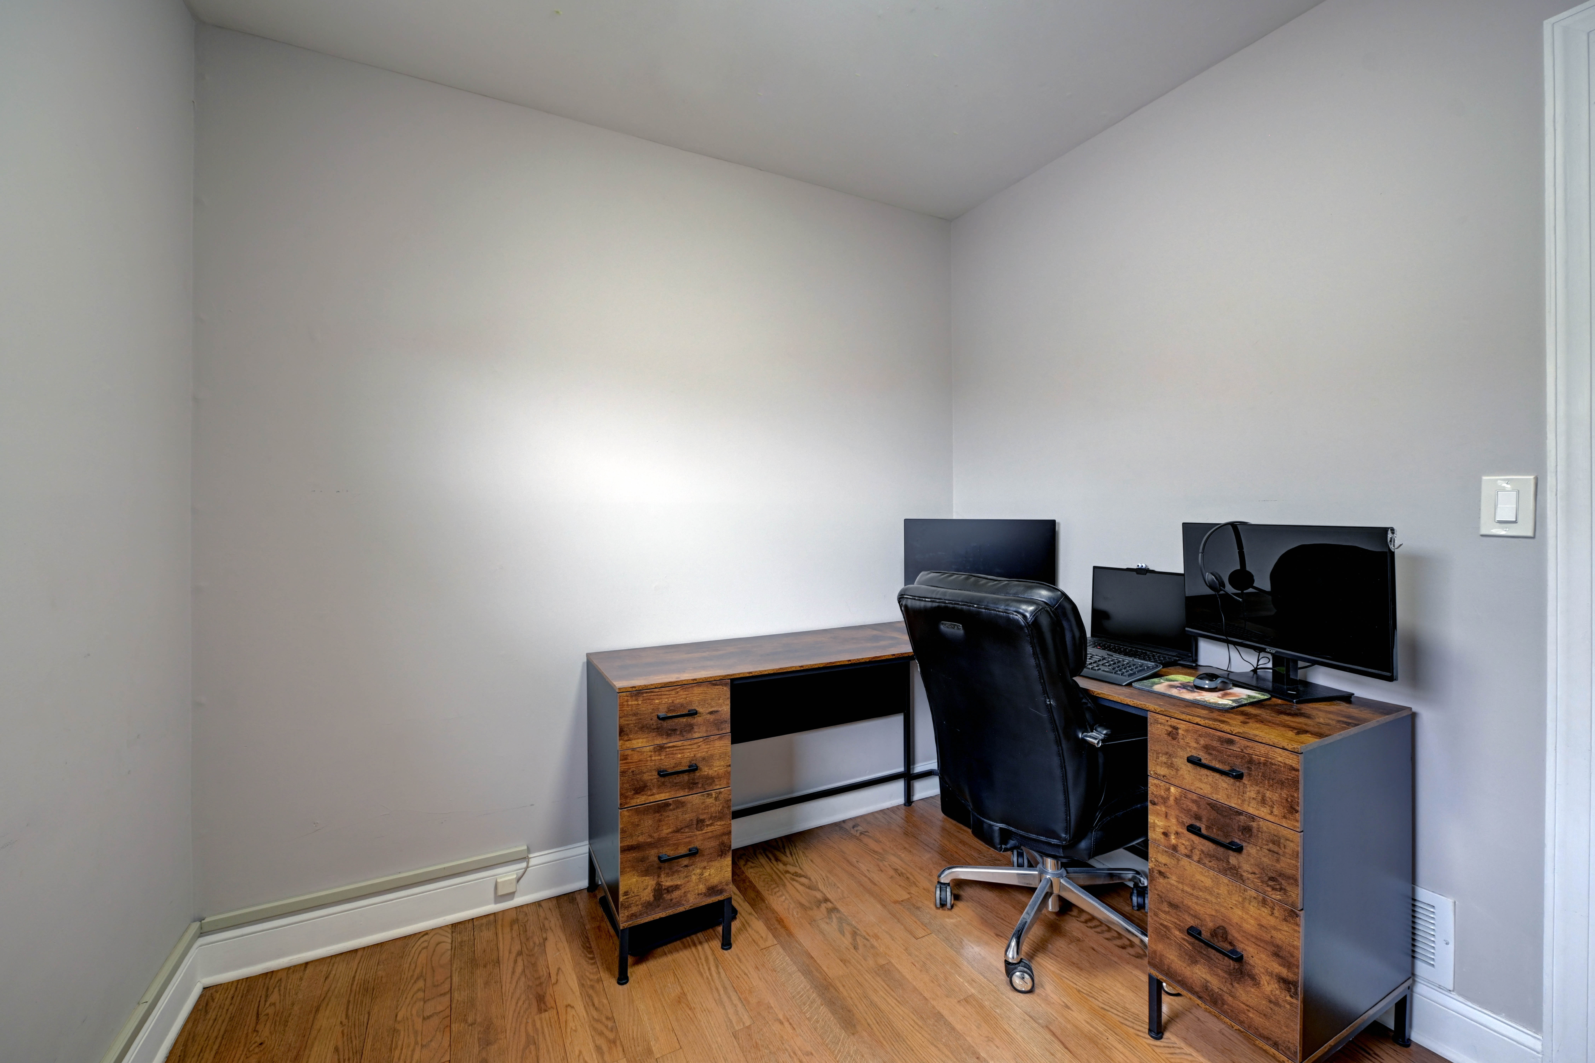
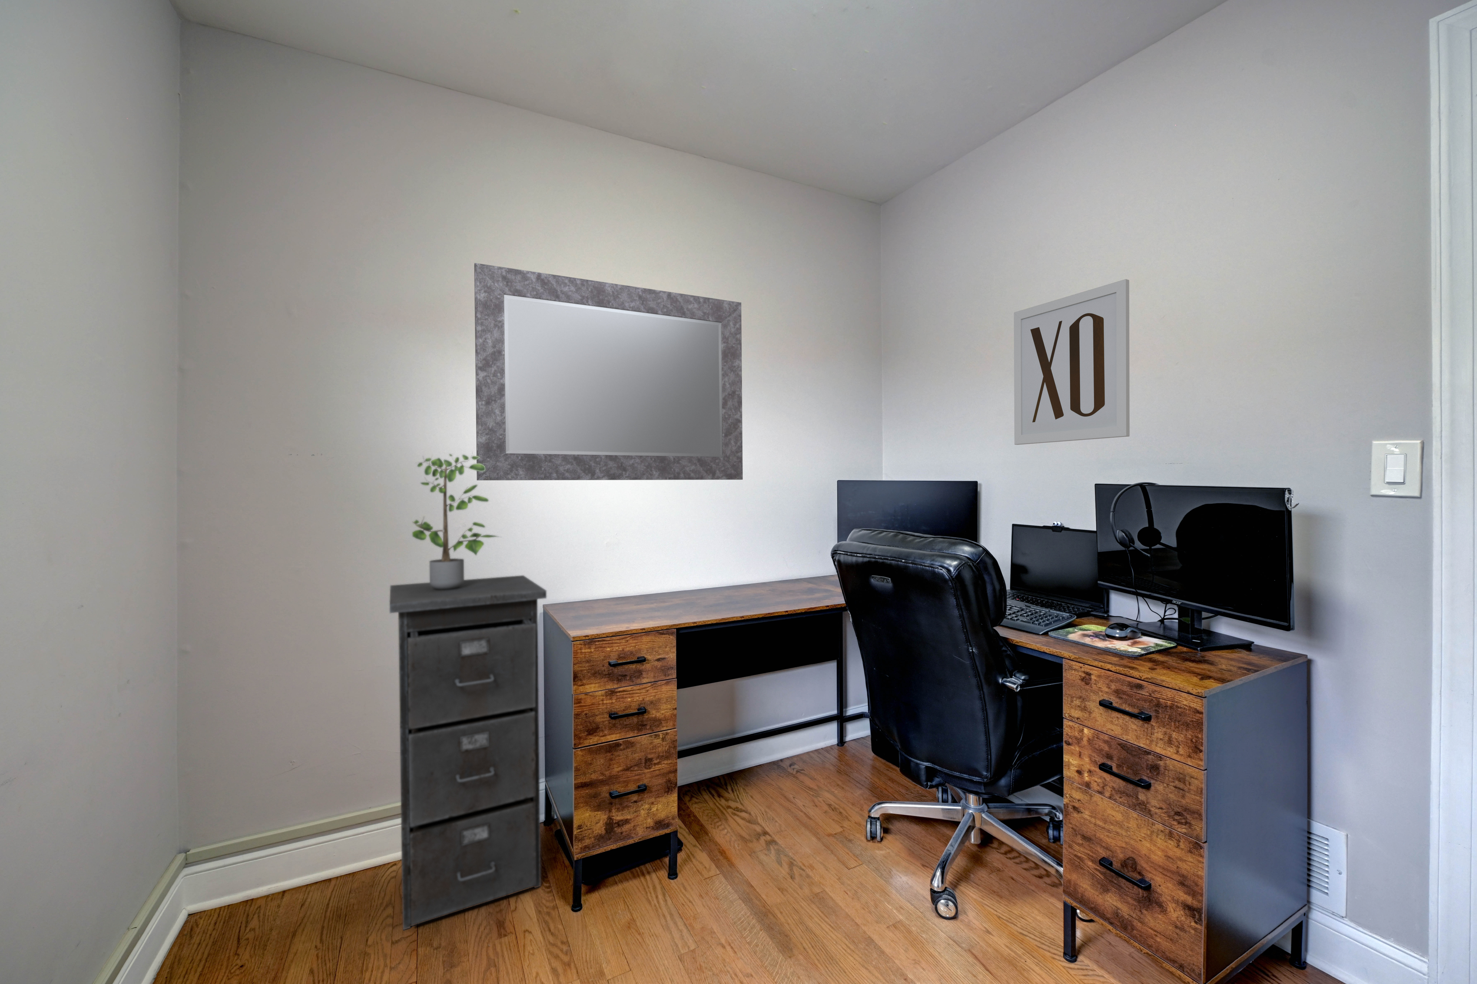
+ potted plant [412,450,503,590]
+ mirror [473,262,743,481]
+ wall art [1014,279,1130,445]
+ filing cabinet [389,574,547,930]
